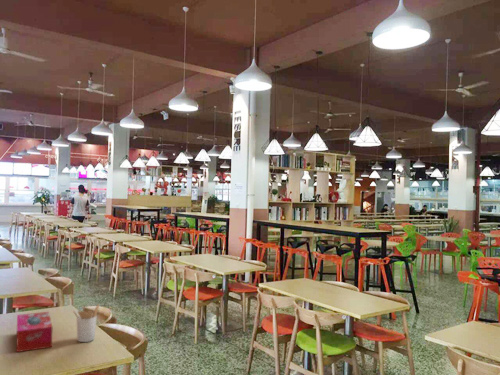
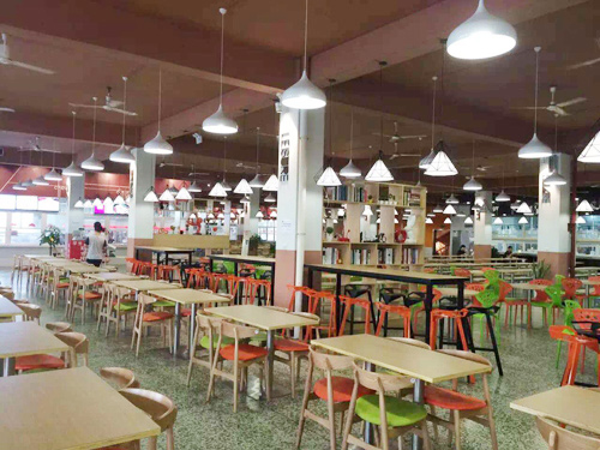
- utensil holder [72,304,100,343]
- tissue box [15,311,53,353]
